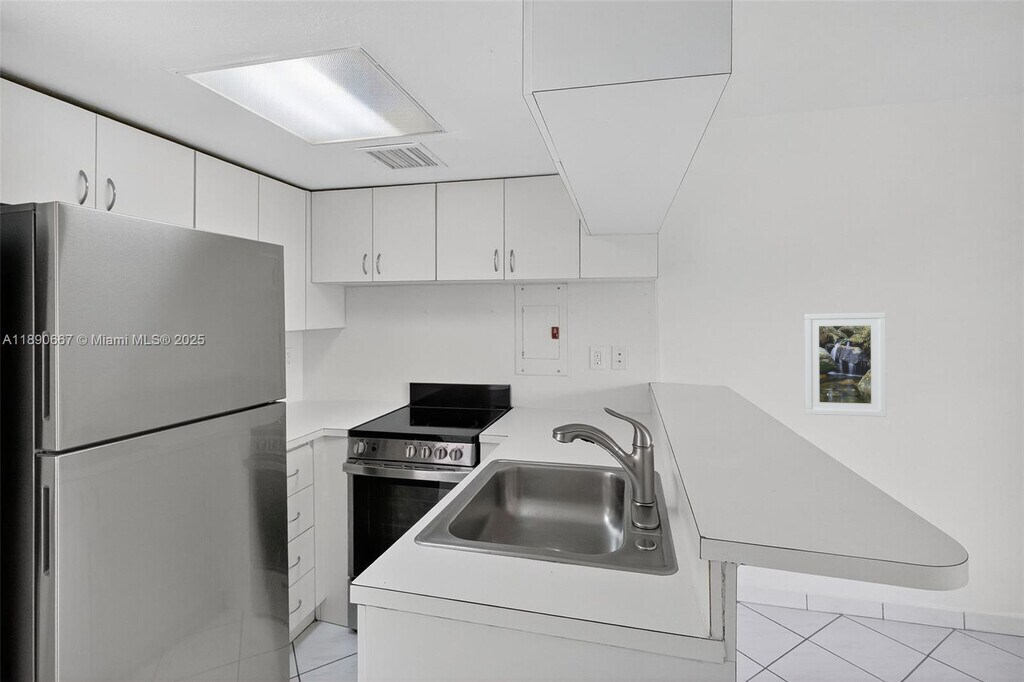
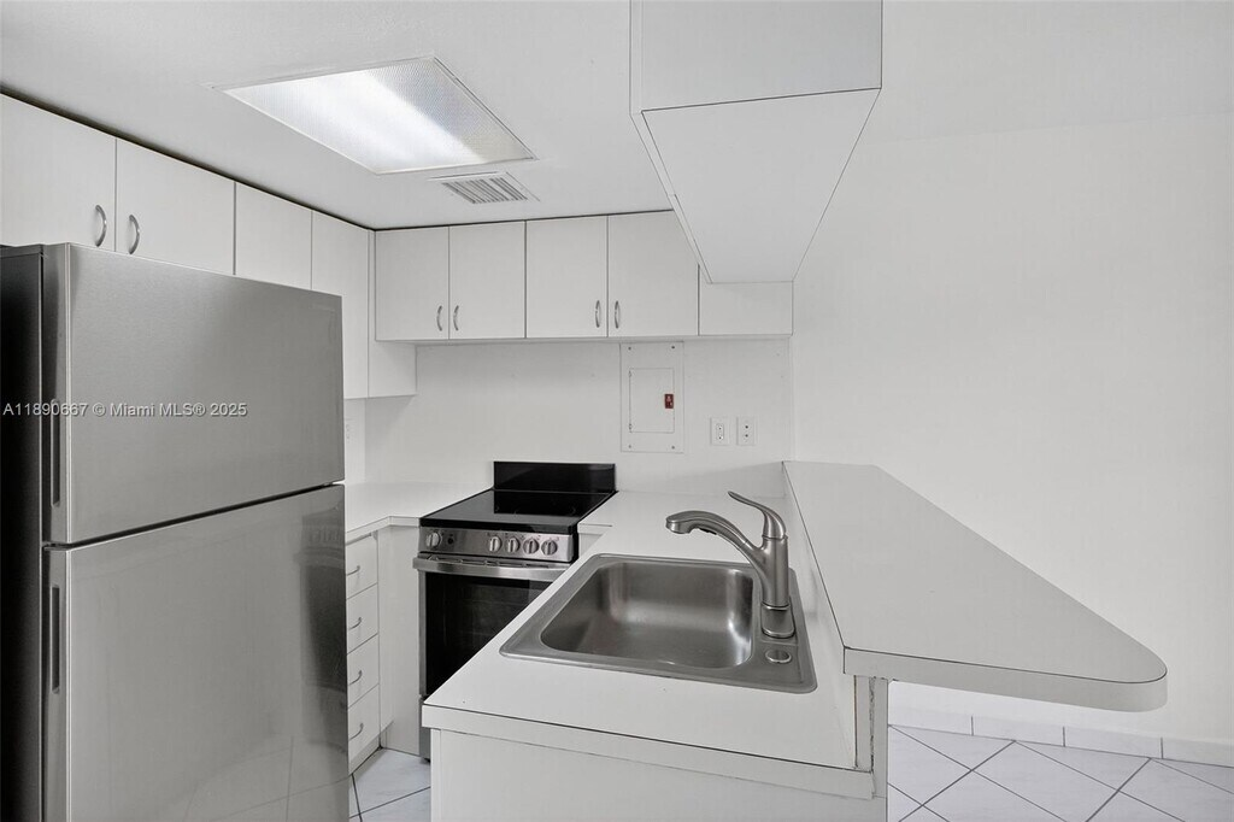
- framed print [803,312,887,418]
